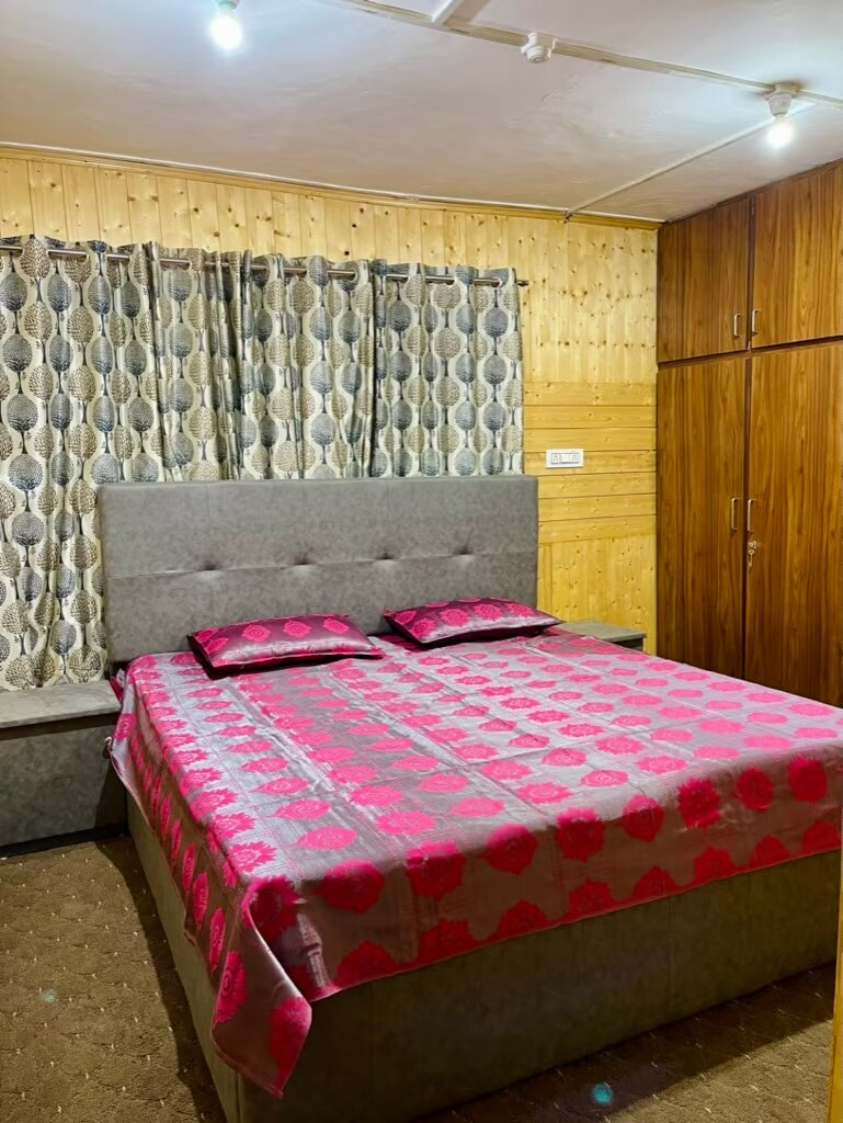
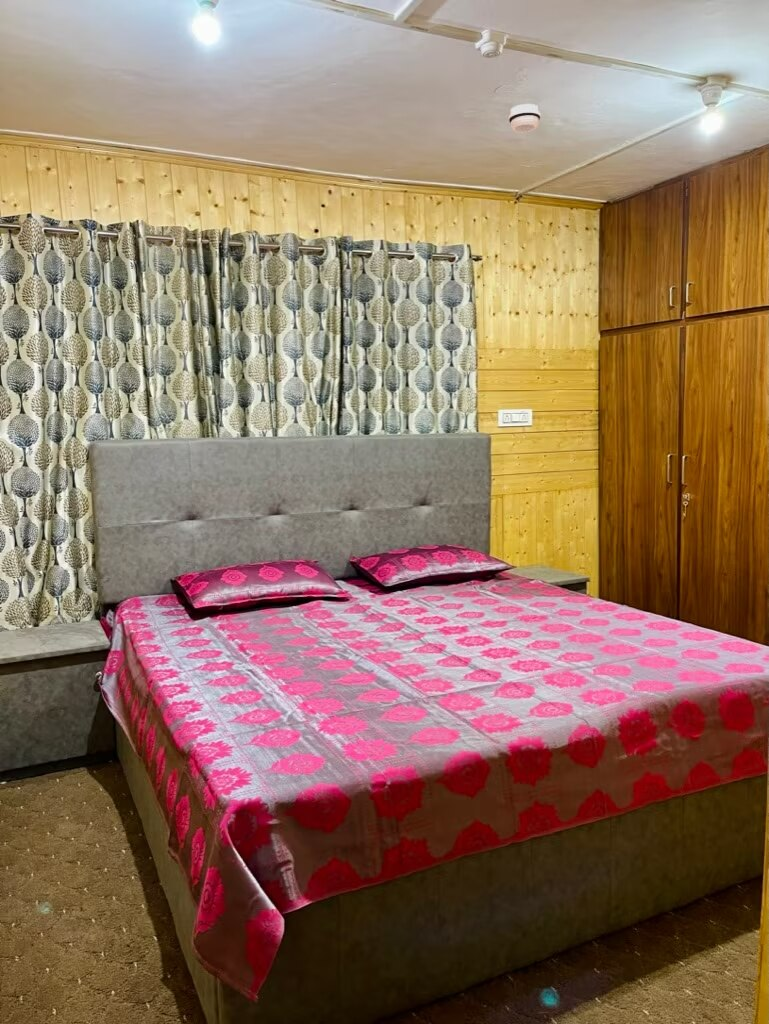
+ smoke detector [508,103,541,134]
